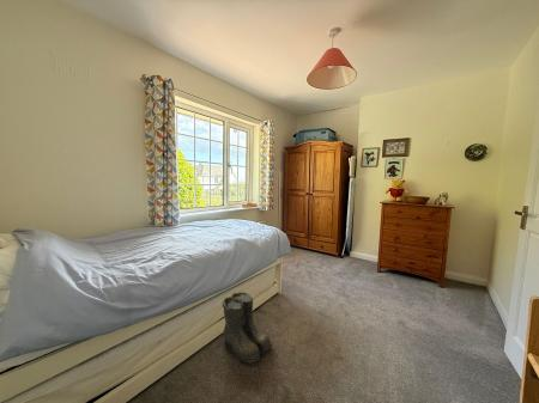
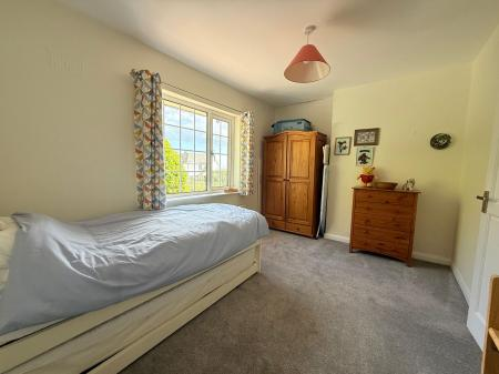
- boots [222,291,274,367]
